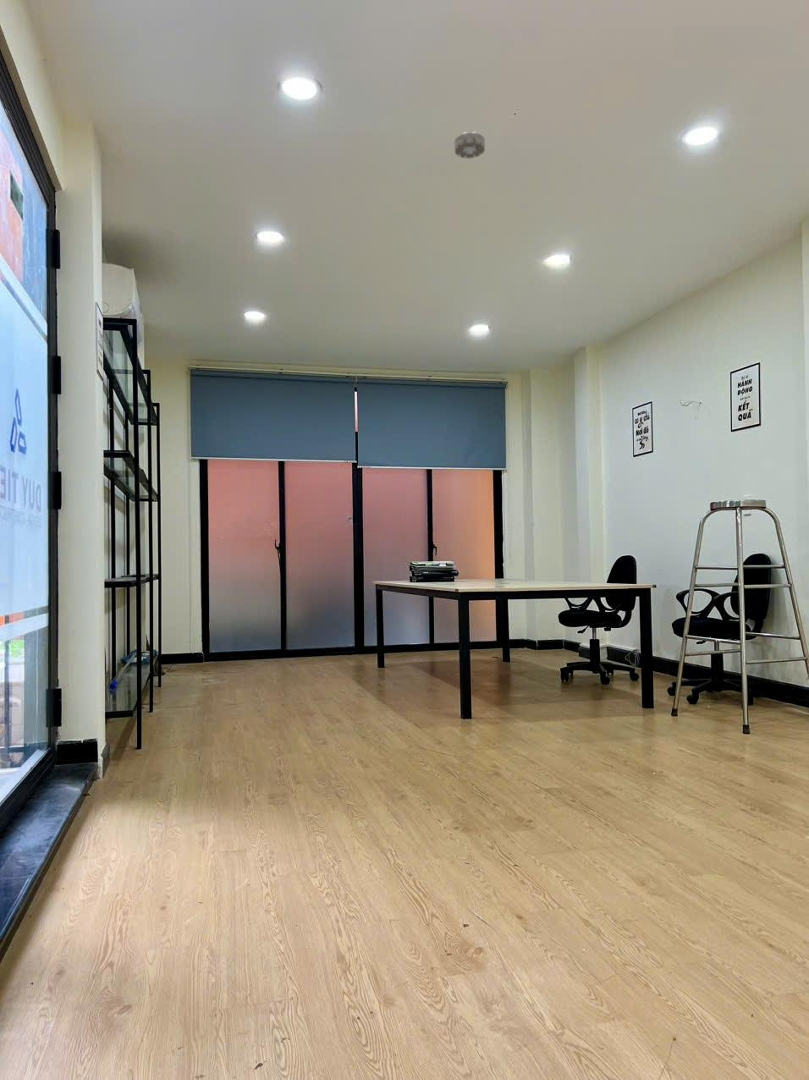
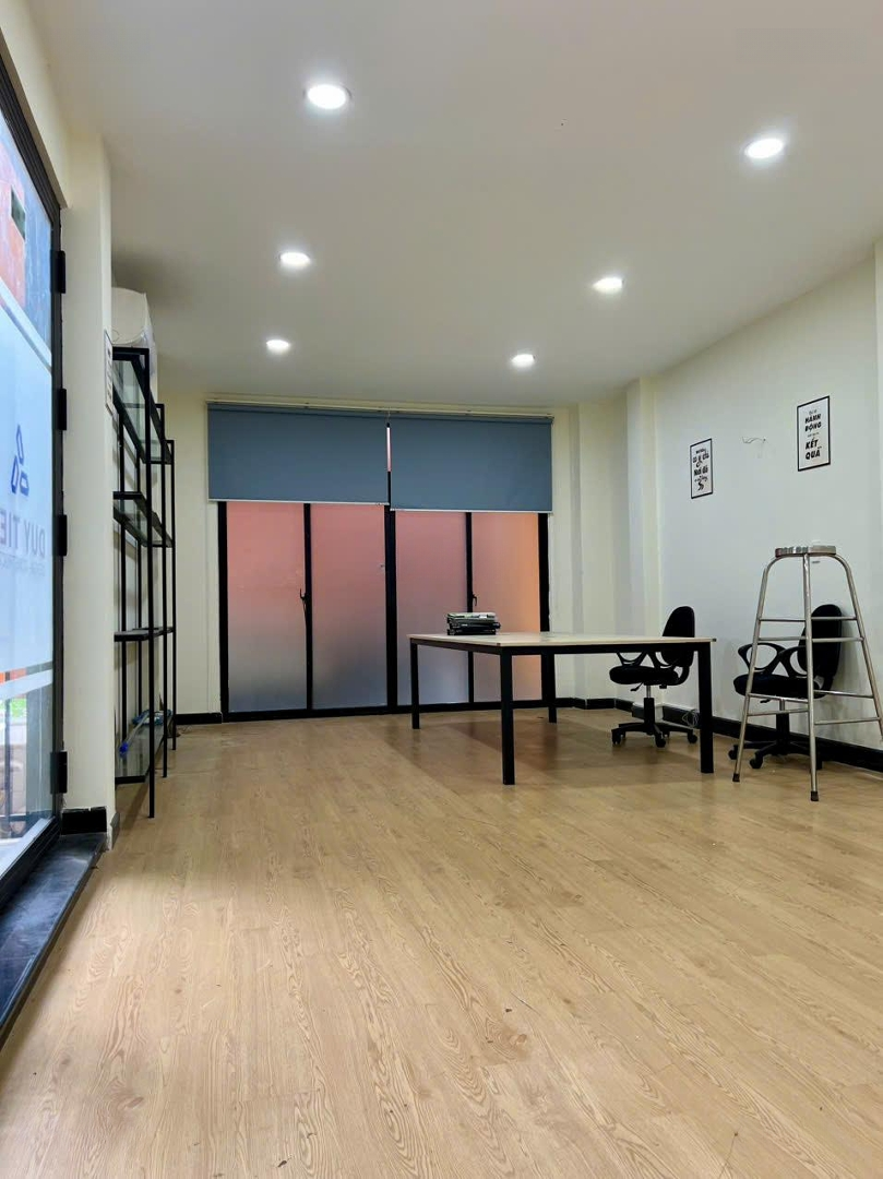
- smoke detector [454,131,486,159]
